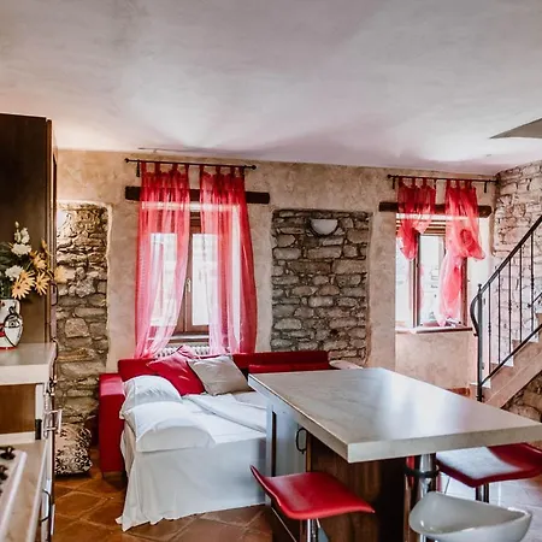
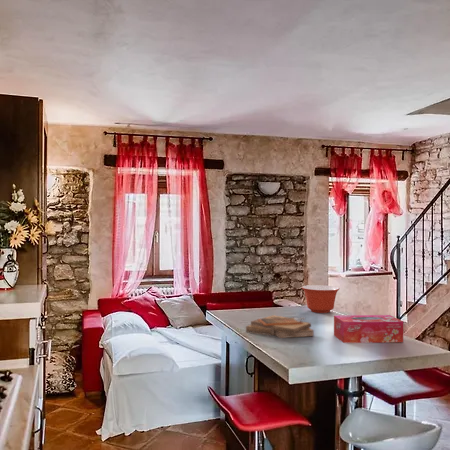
+ mixing bowl [301,284,340,314]
+ tissue box [333,314,404,344]
+ clipboard [245,314,315,339]
